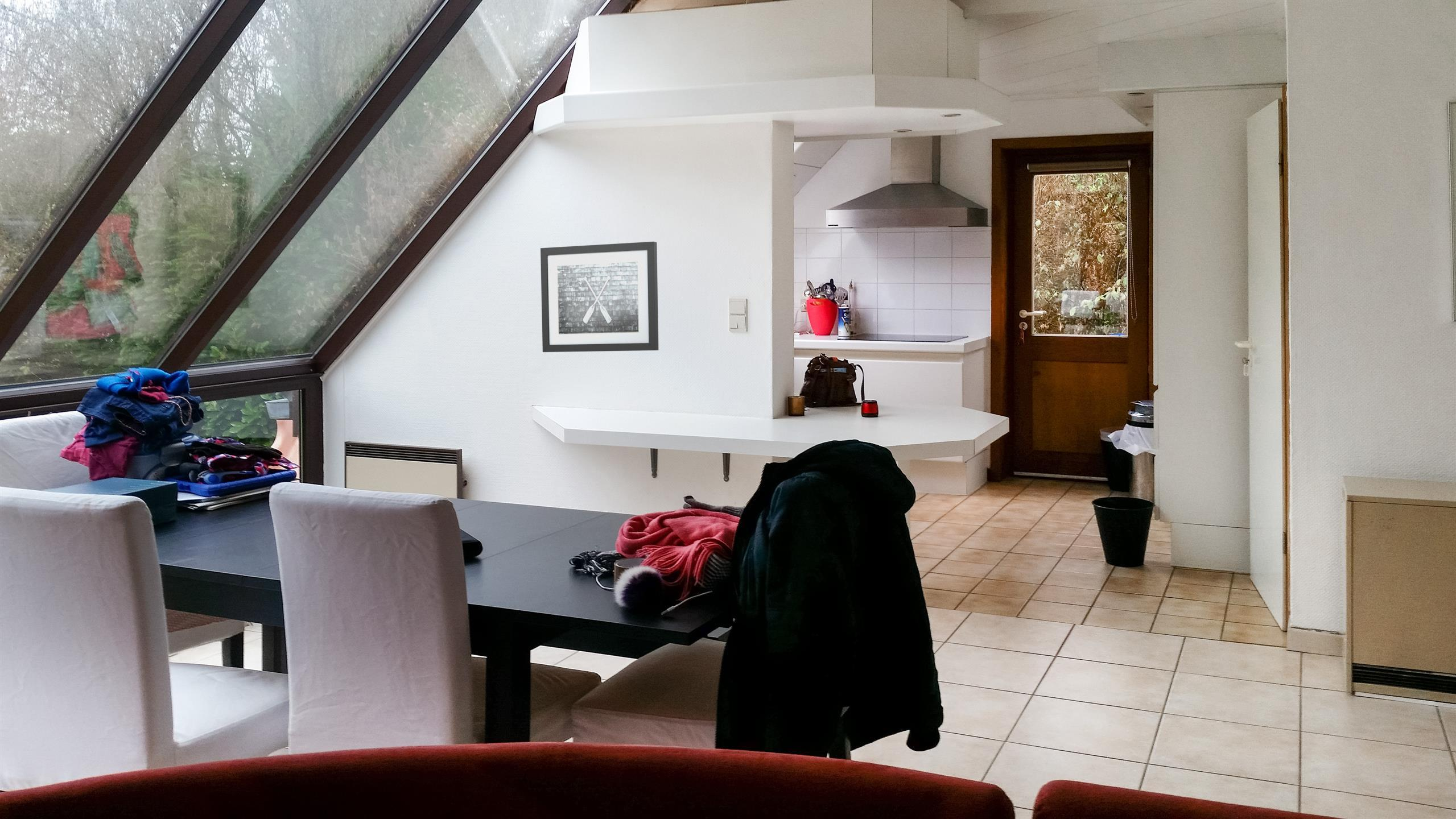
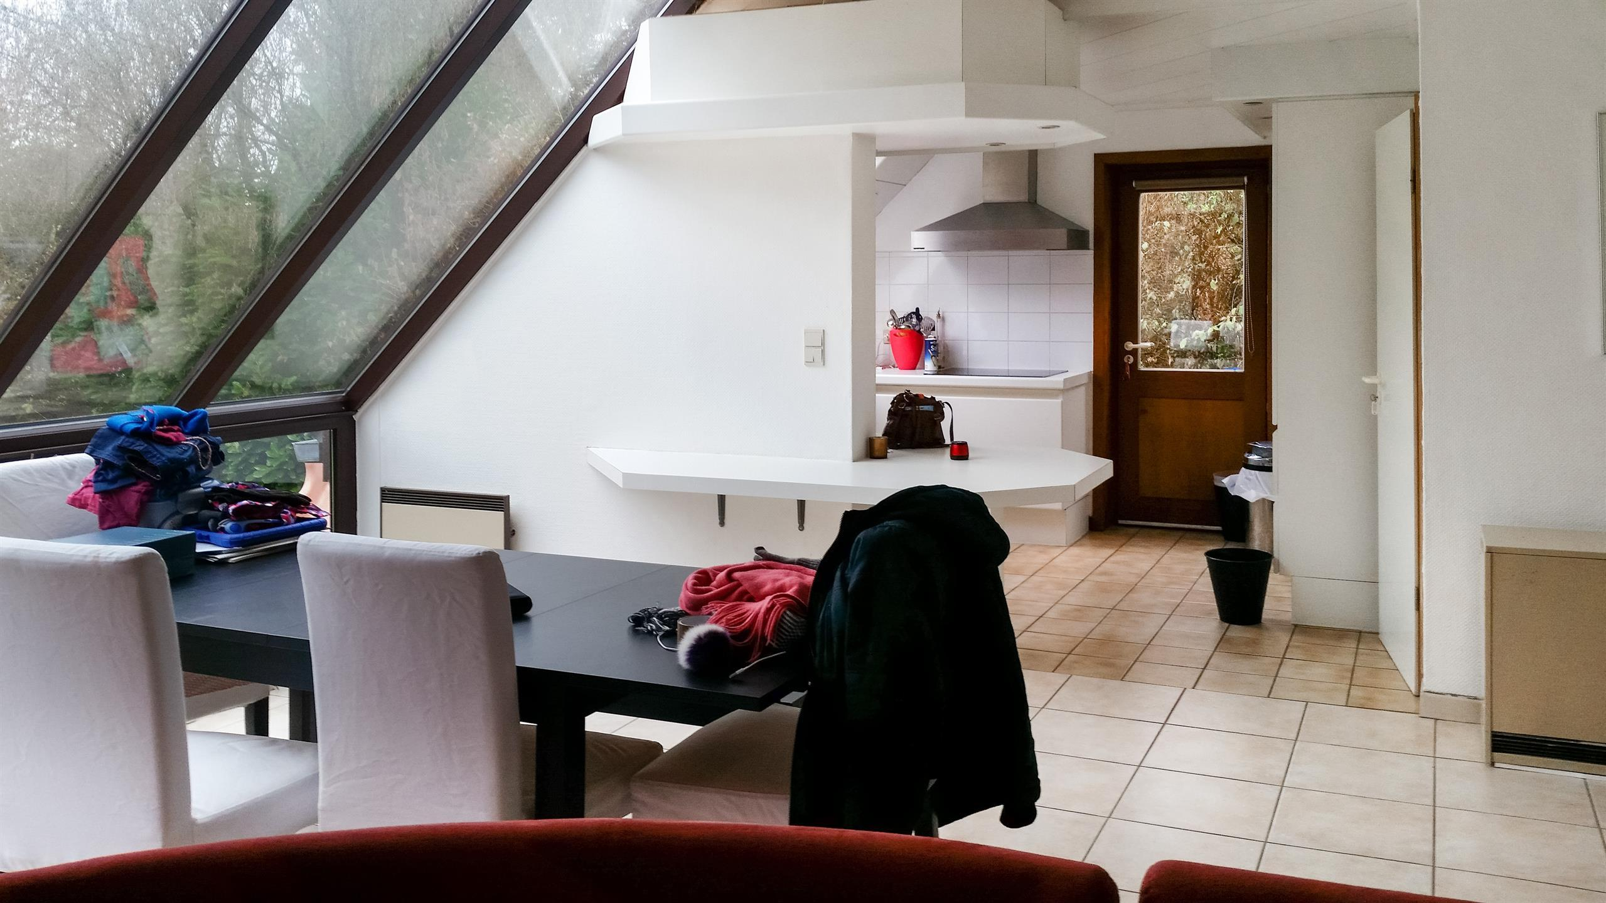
- wall art [540,241,659,353]
